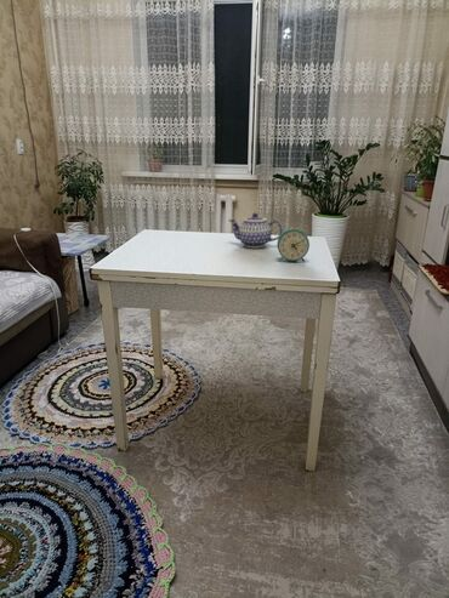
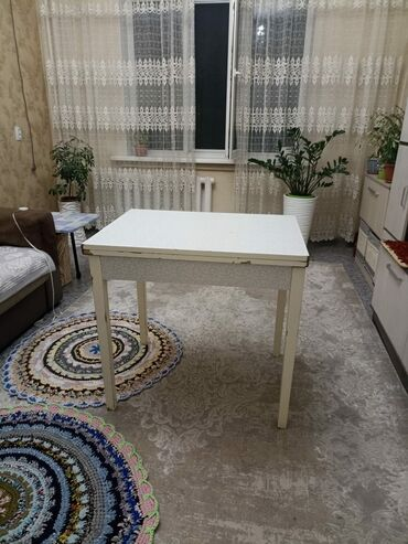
- teapot [228,211,284,250]
- alarm clock [277,226,311,262]
